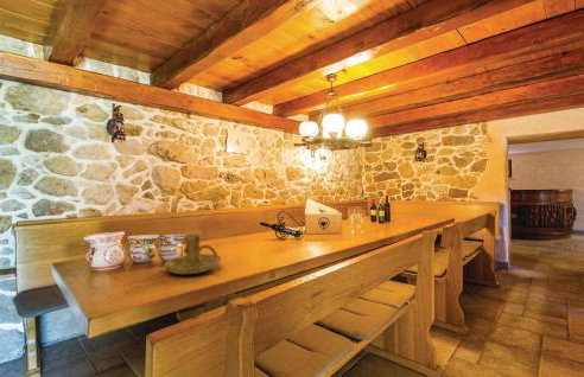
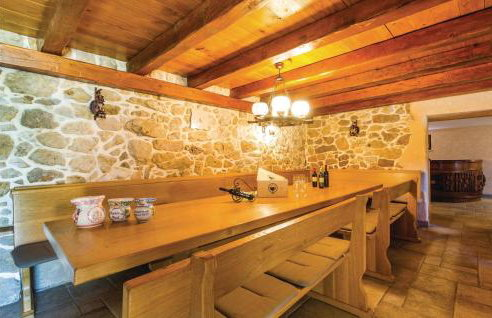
- candle holder [164,232,222,275]
